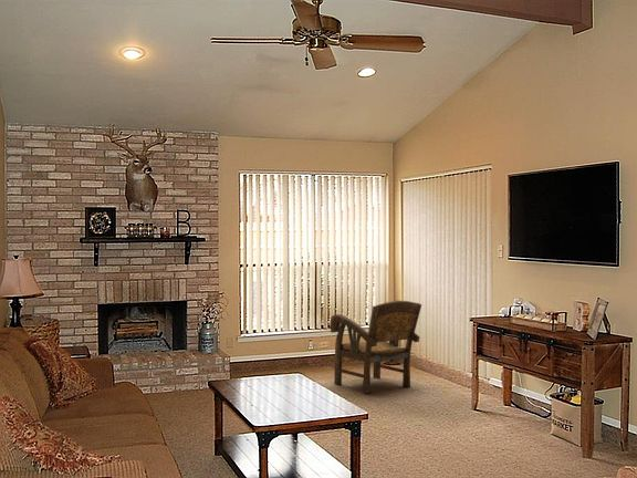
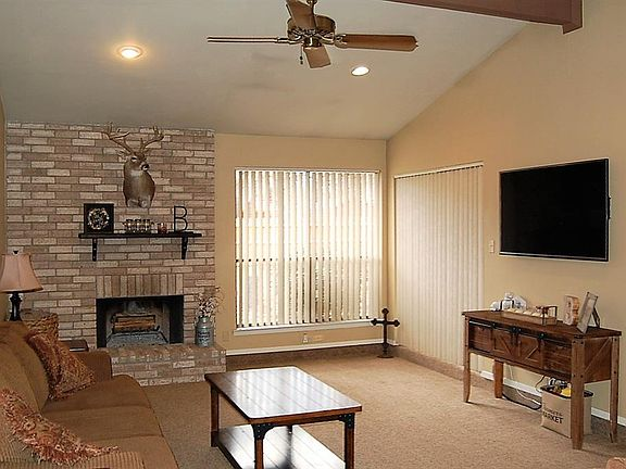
- armchair [328,300,422,395]
